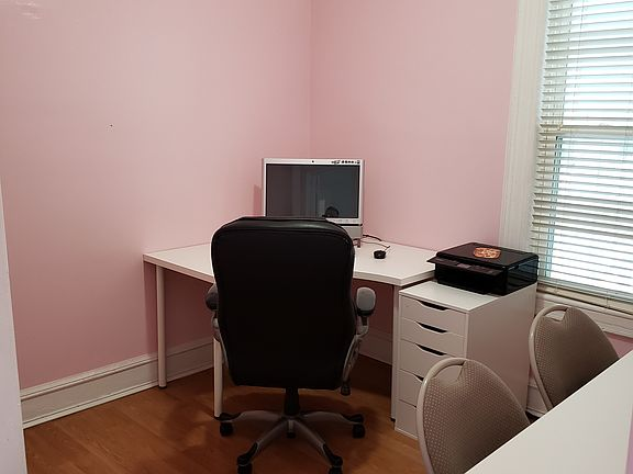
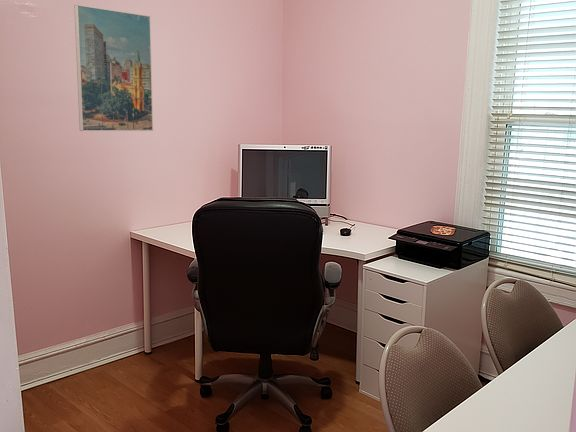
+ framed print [73,4,154,132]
